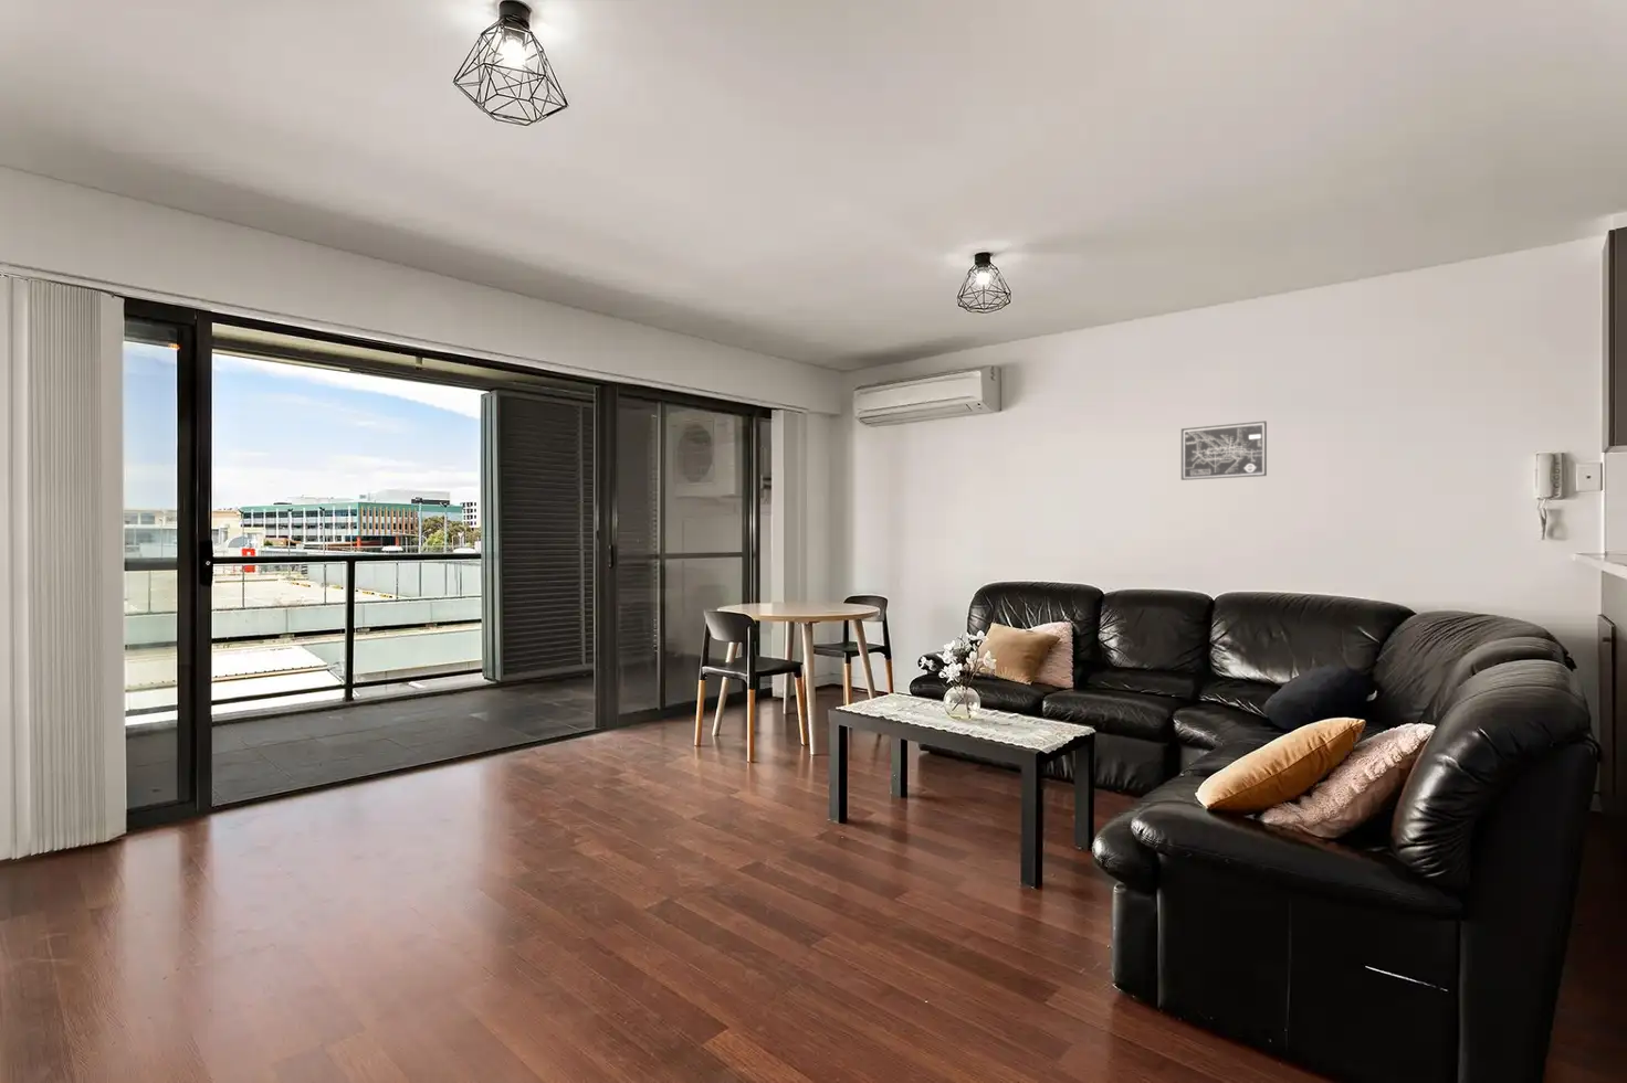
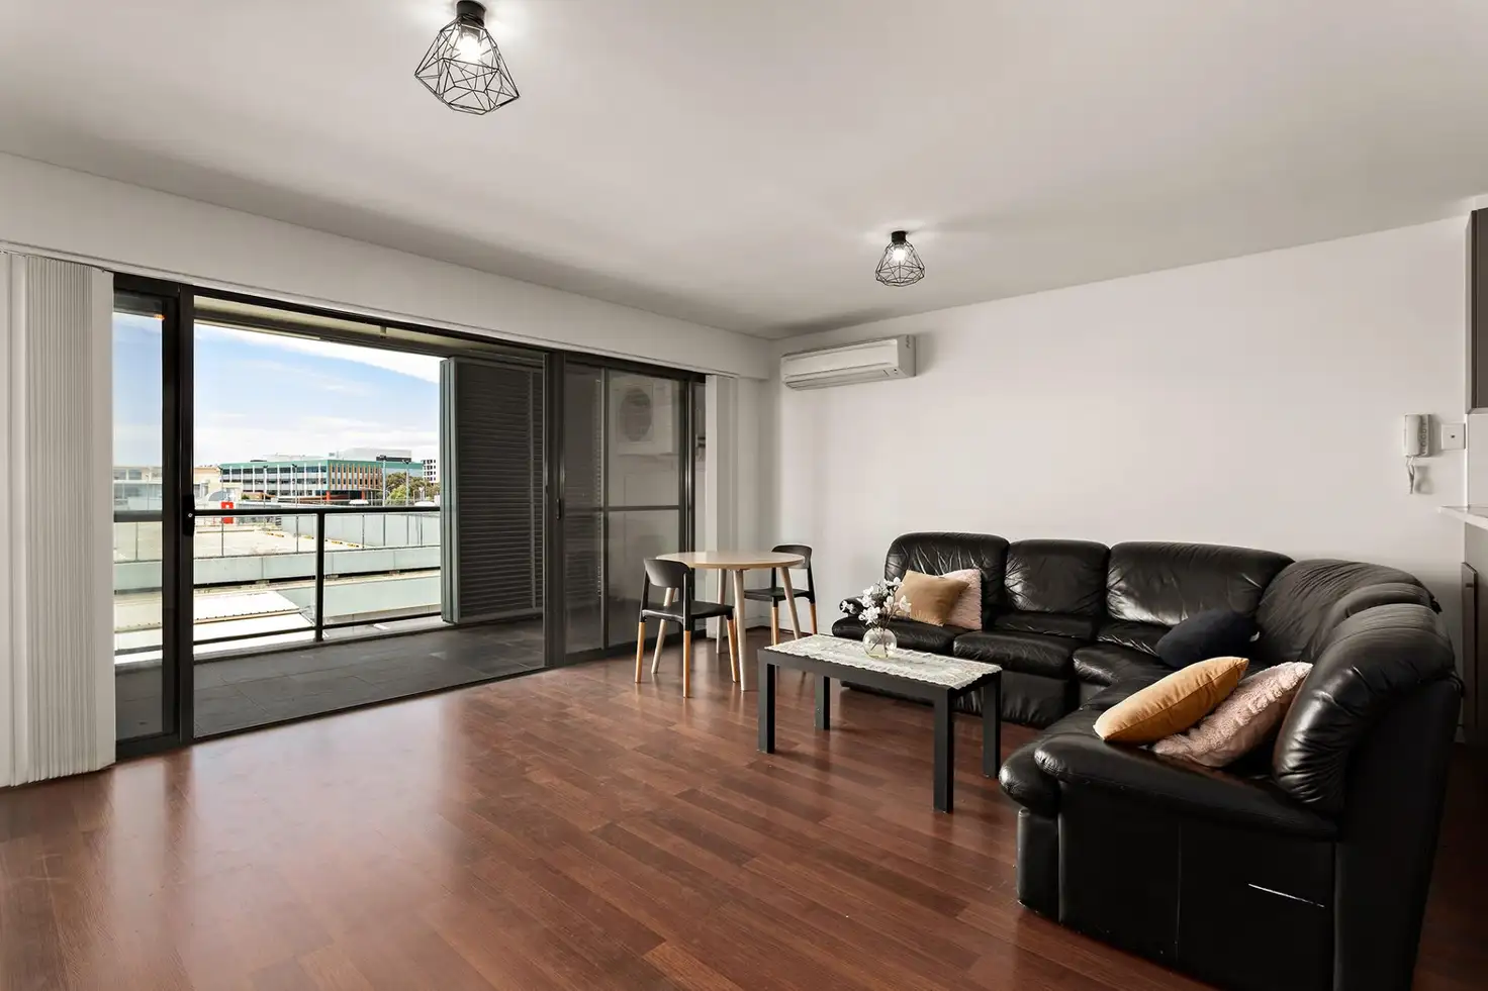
- wall art [1181,421,1268,481]
